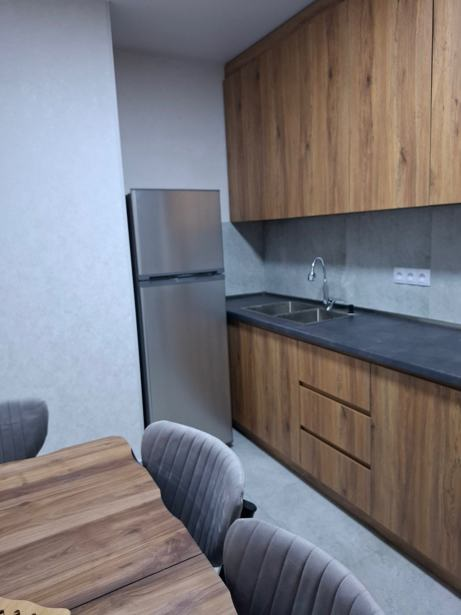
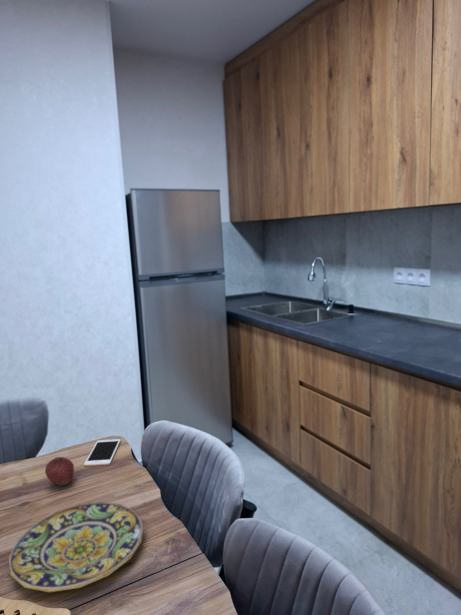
+ fruit [44,456,75,487]
+ cell phone [83,438,122,467]
+ plate [8,501,144,593]
